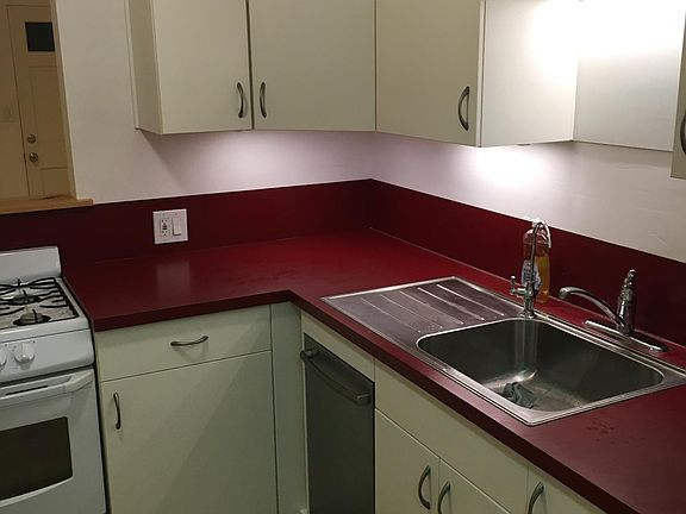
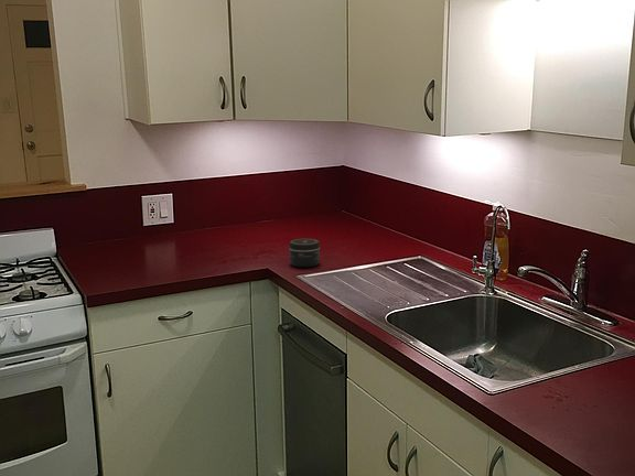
+ jar [288,238,321,268]
